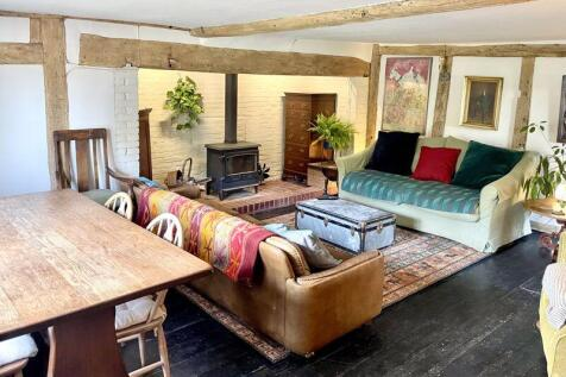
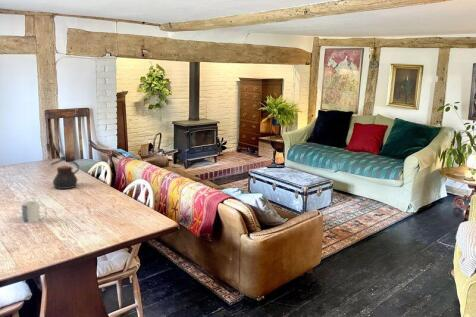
+ mug [20,200,48,224]
+ teapot [50,155,80,190]
